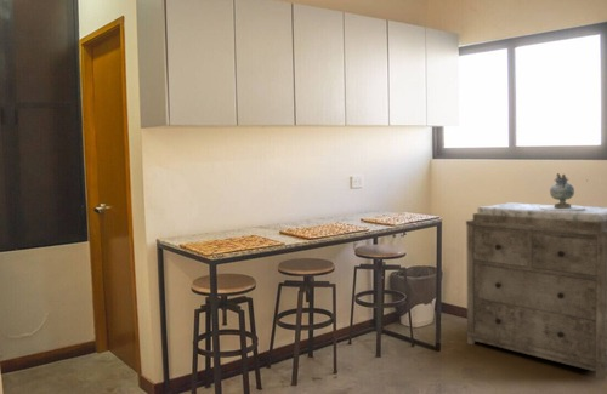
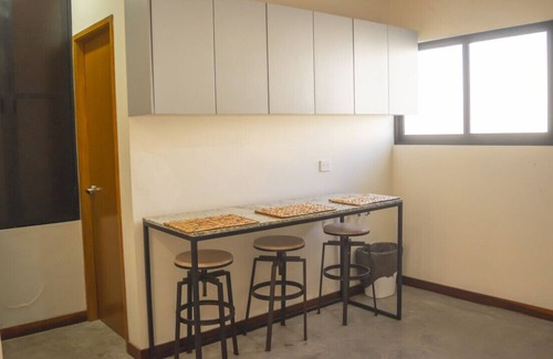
- decorative vase [540,172,586,211]
- dresser [465,201,607,381]
